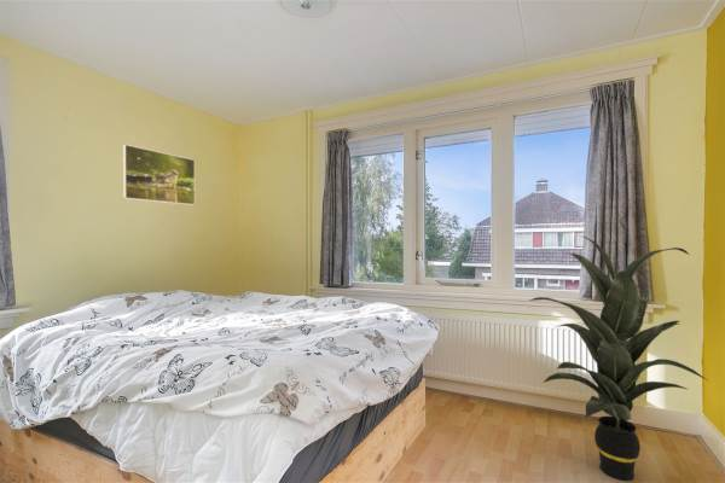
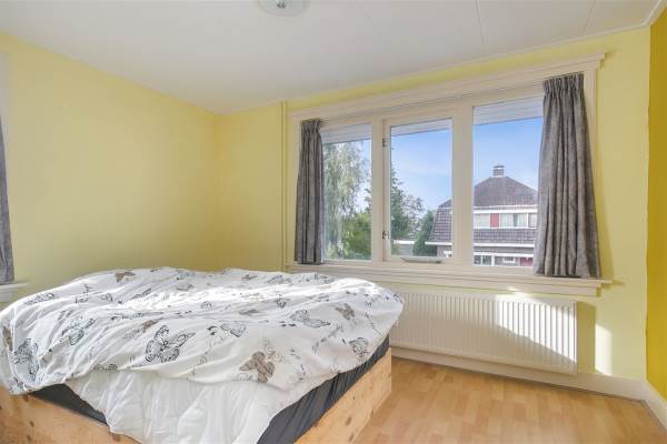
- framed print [122,144,196,206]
- indoor plant [528,234,709,482]
